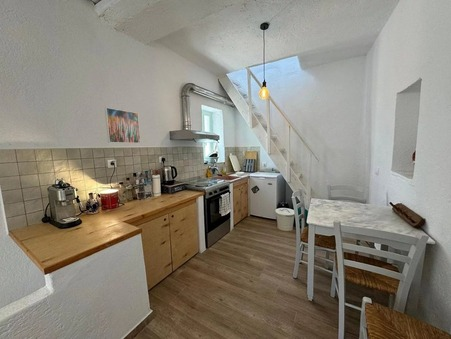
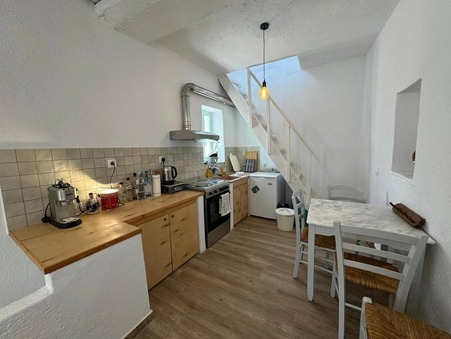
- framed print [104,107,141,144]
